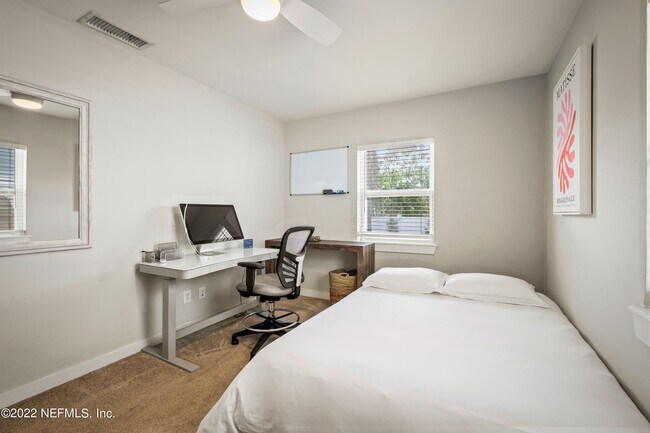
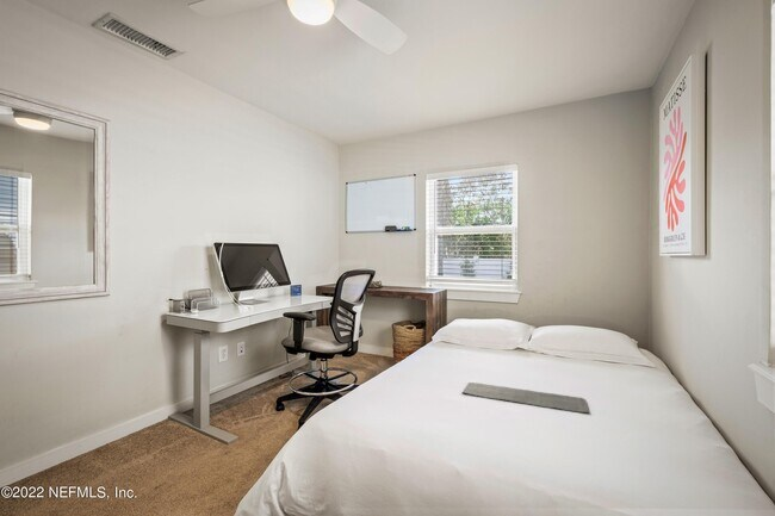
+ bath mat [461,381,591,414]
